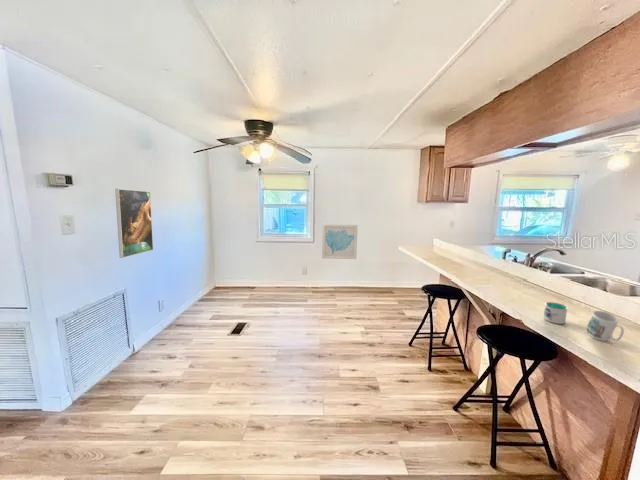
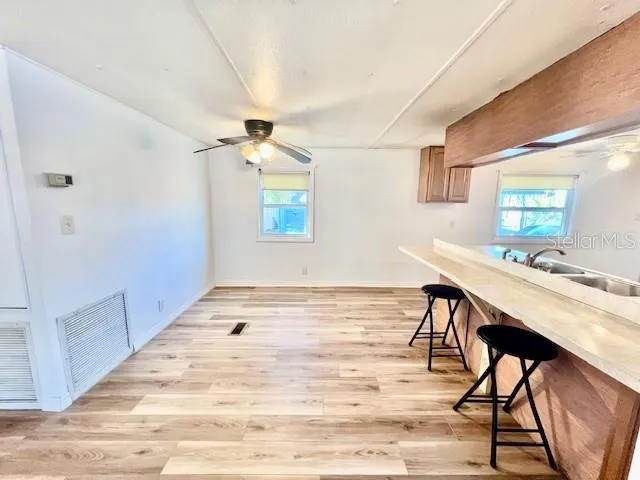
- wall art [321,223,359,260]
- mug [543,301,569,325]
- mug [585,310,625,342]
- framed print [114,188,154,259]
